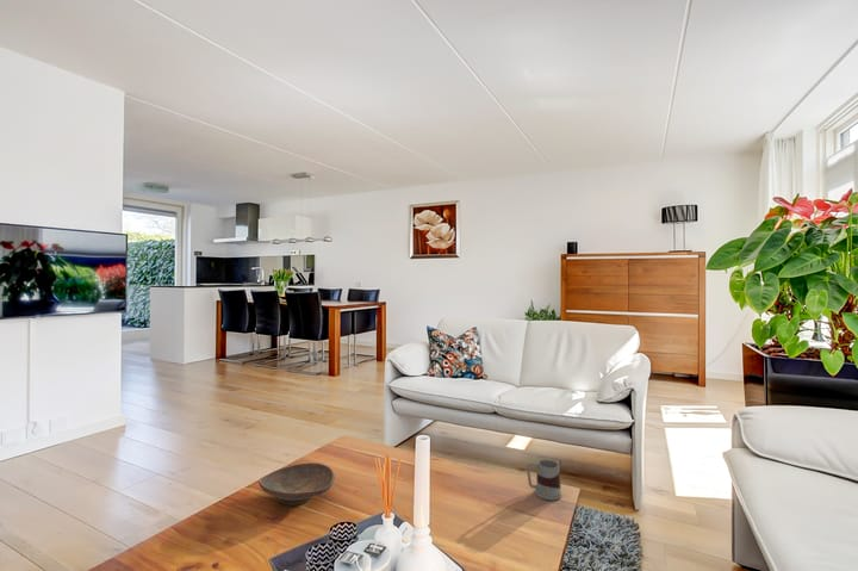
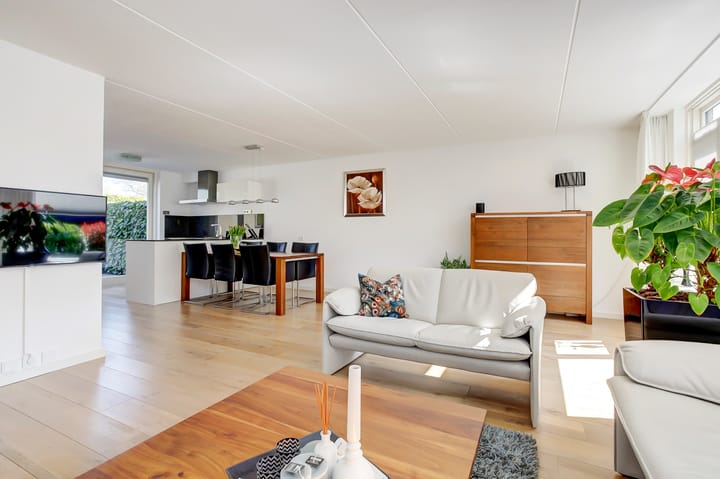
- decorative bowl [257,461,336,505]
- mug [526,459,564,501]
